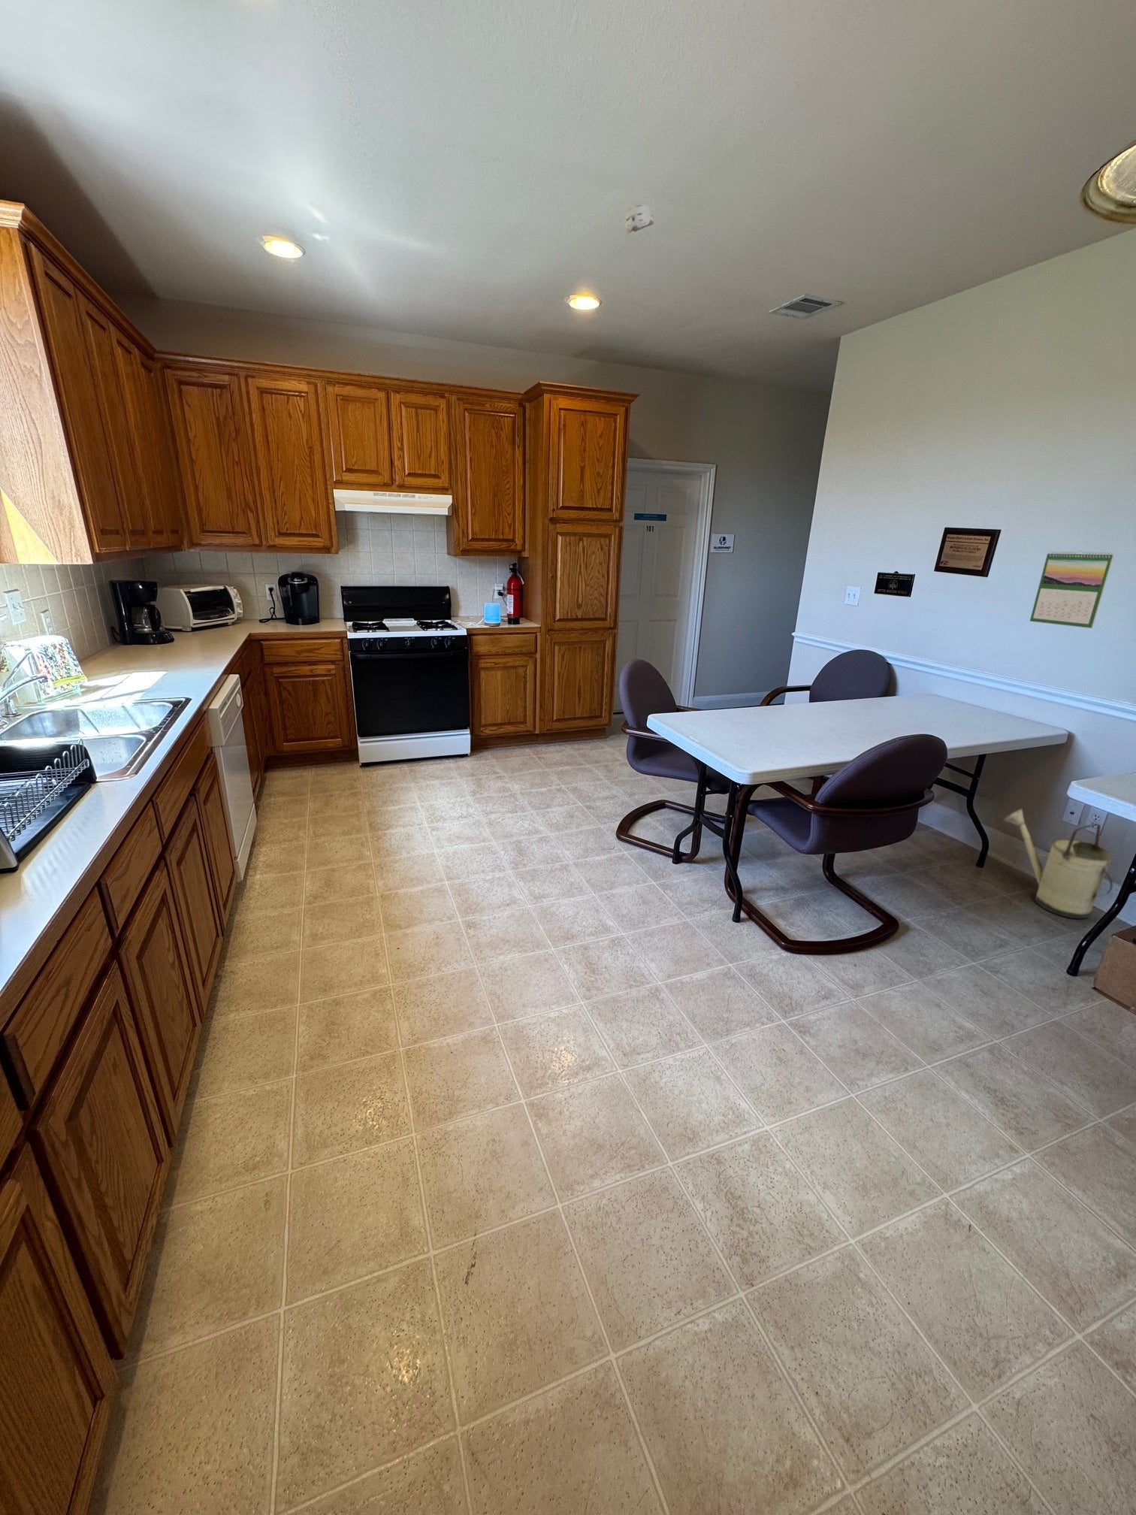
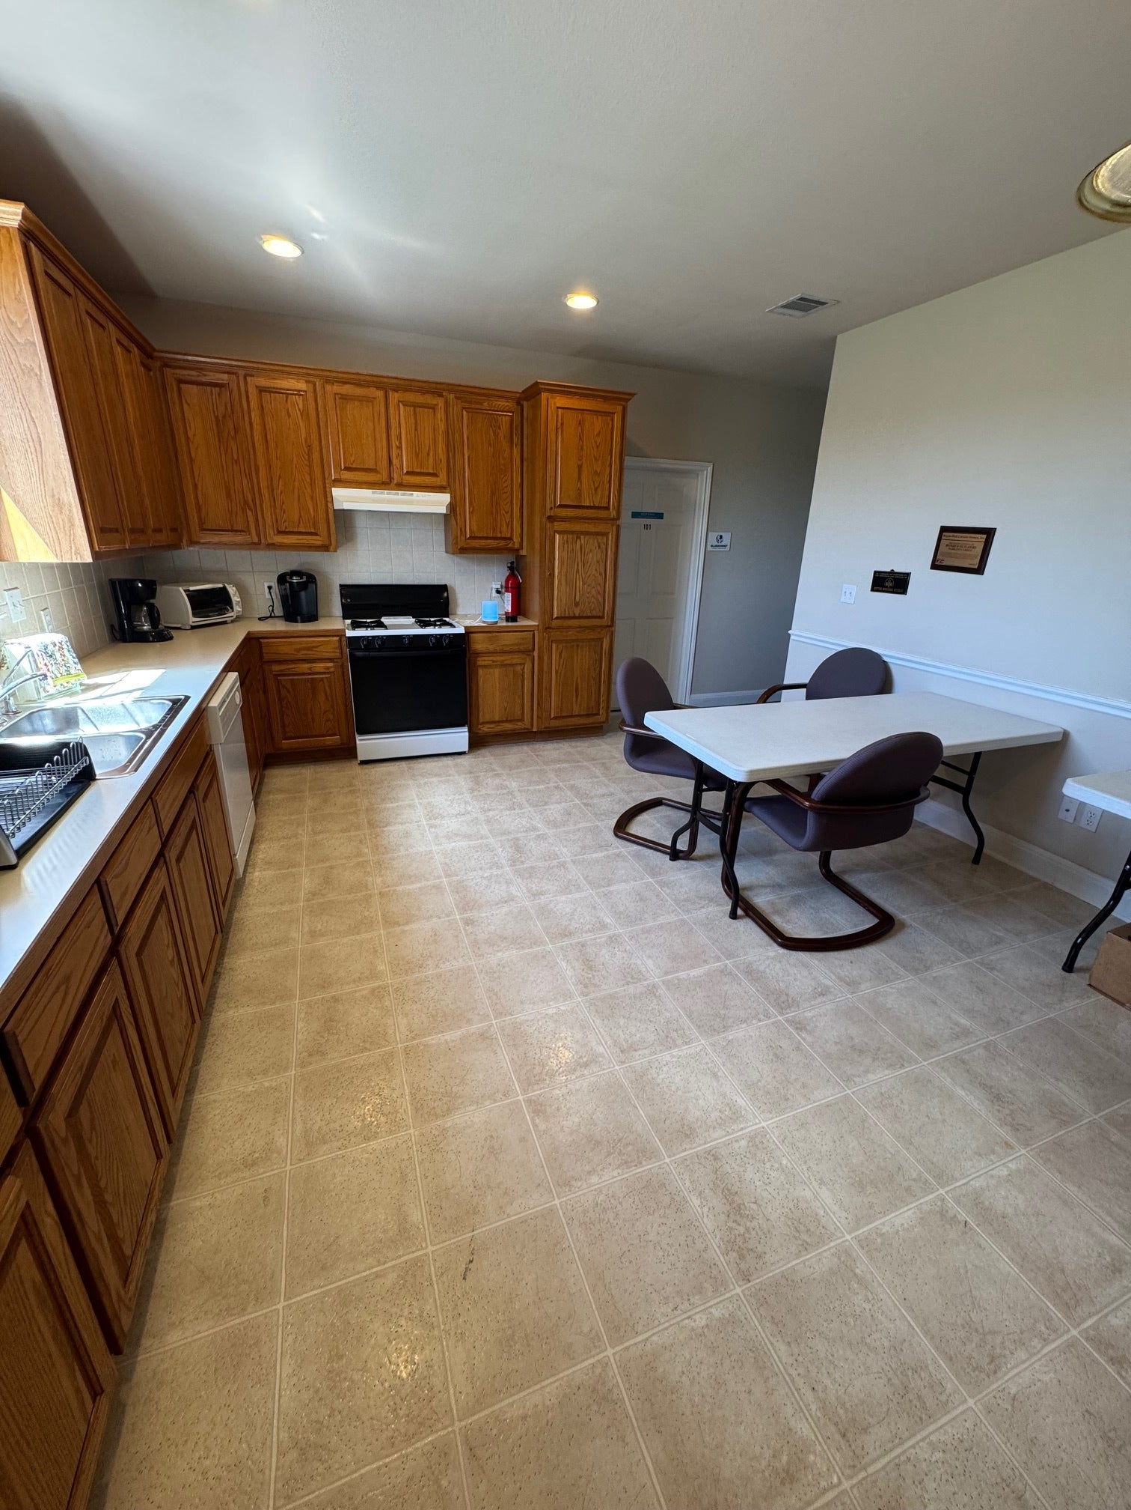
- calendar [1030,550,1115,629]
- smoke detector [624,203,654,235]
- watering can [1002,808,1113,920]
